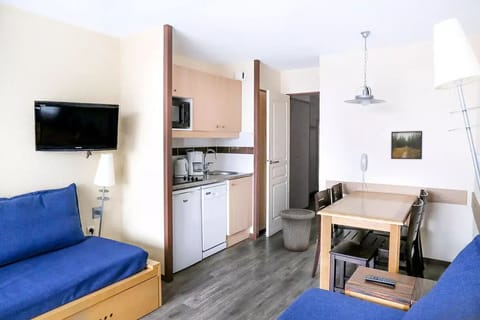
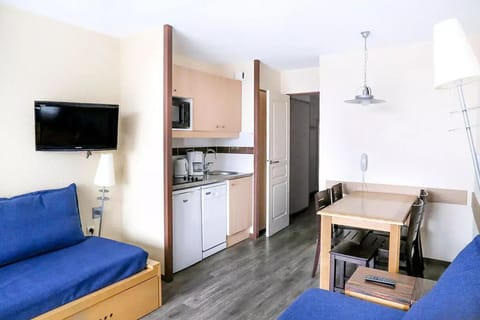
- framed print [390,130,423,160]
- trash can [277,208,316,252]
